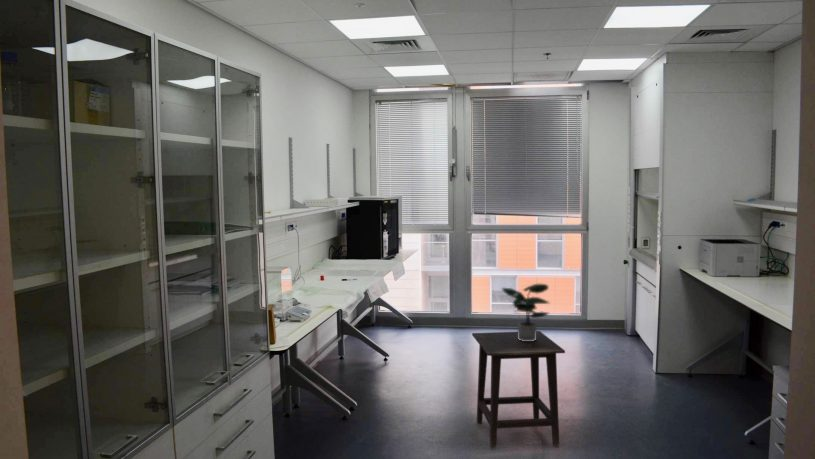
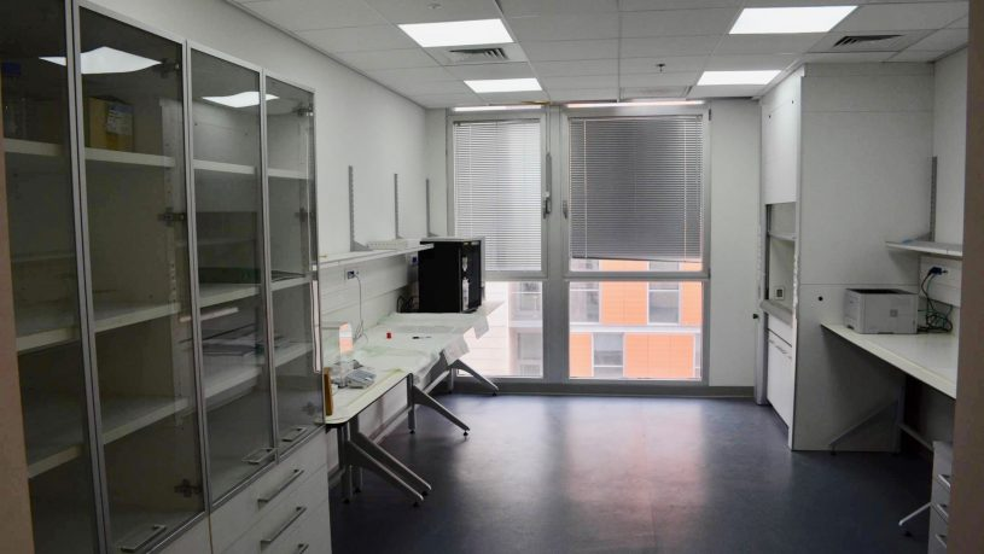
- potted plant [501,283,551,341]
- side table [471,330,566,451]
